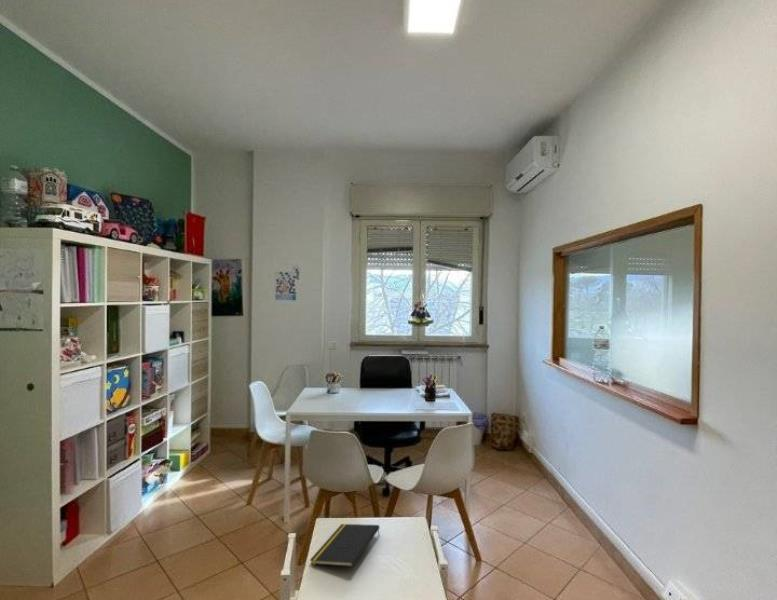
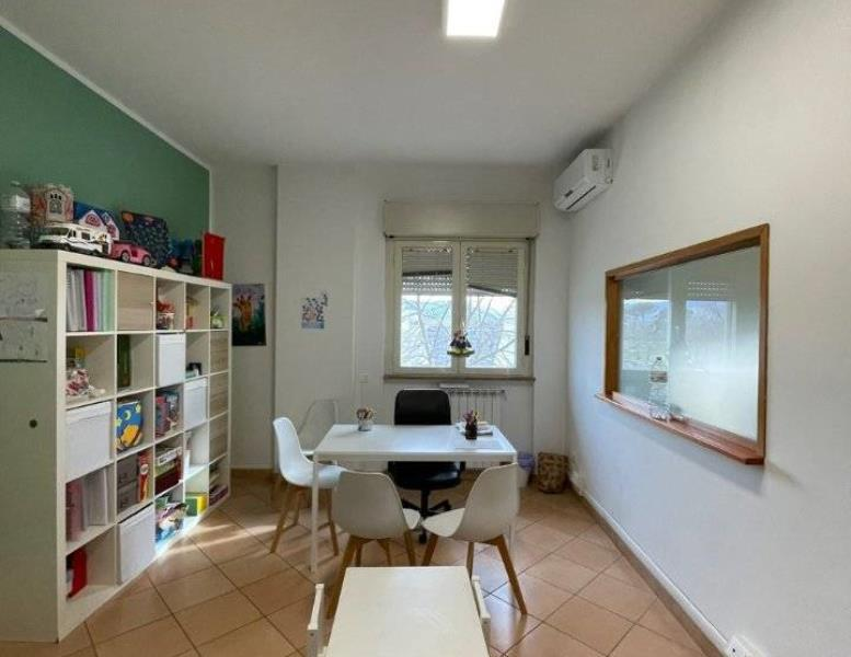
- notepad [309,523,381,568]
